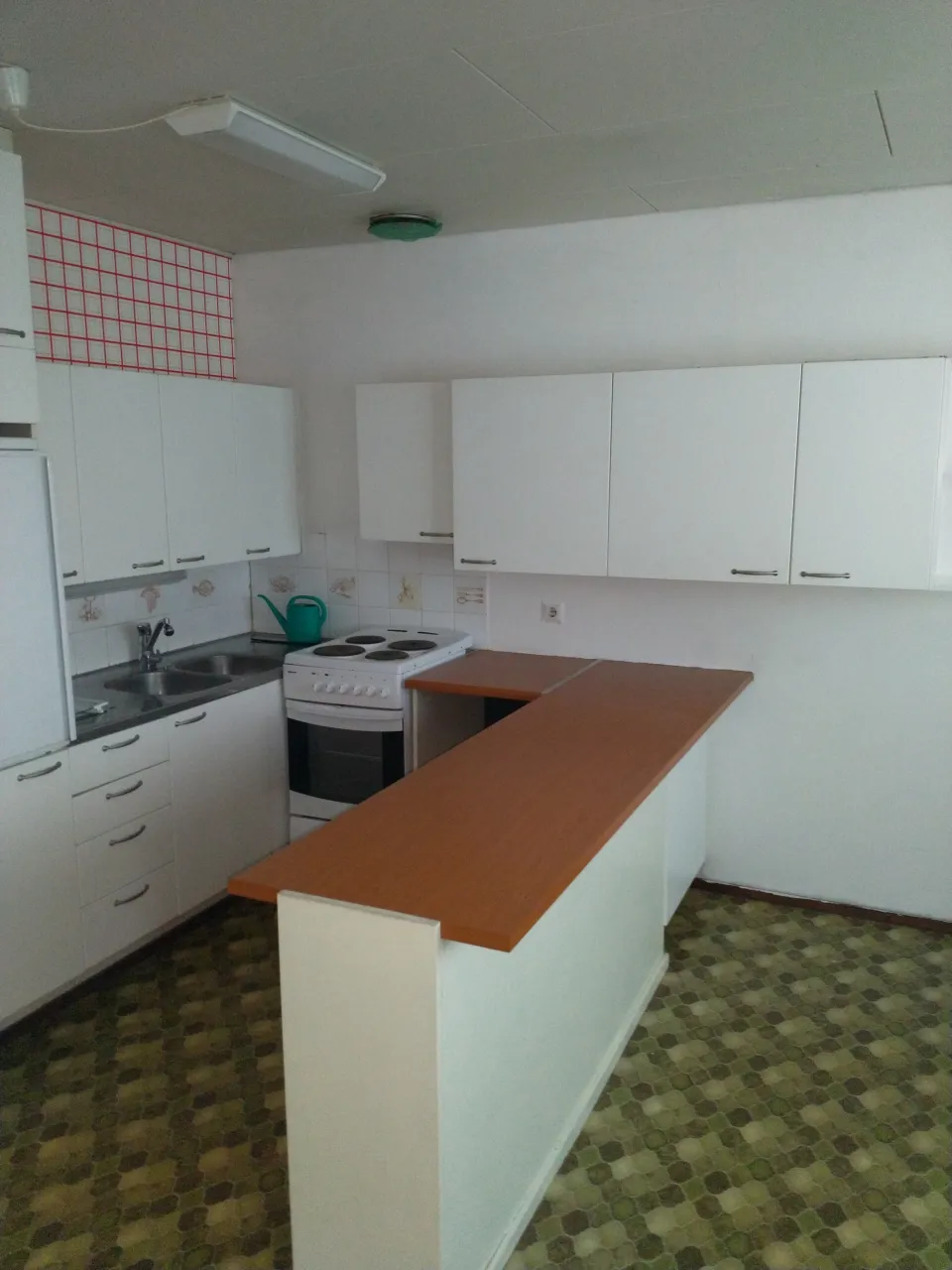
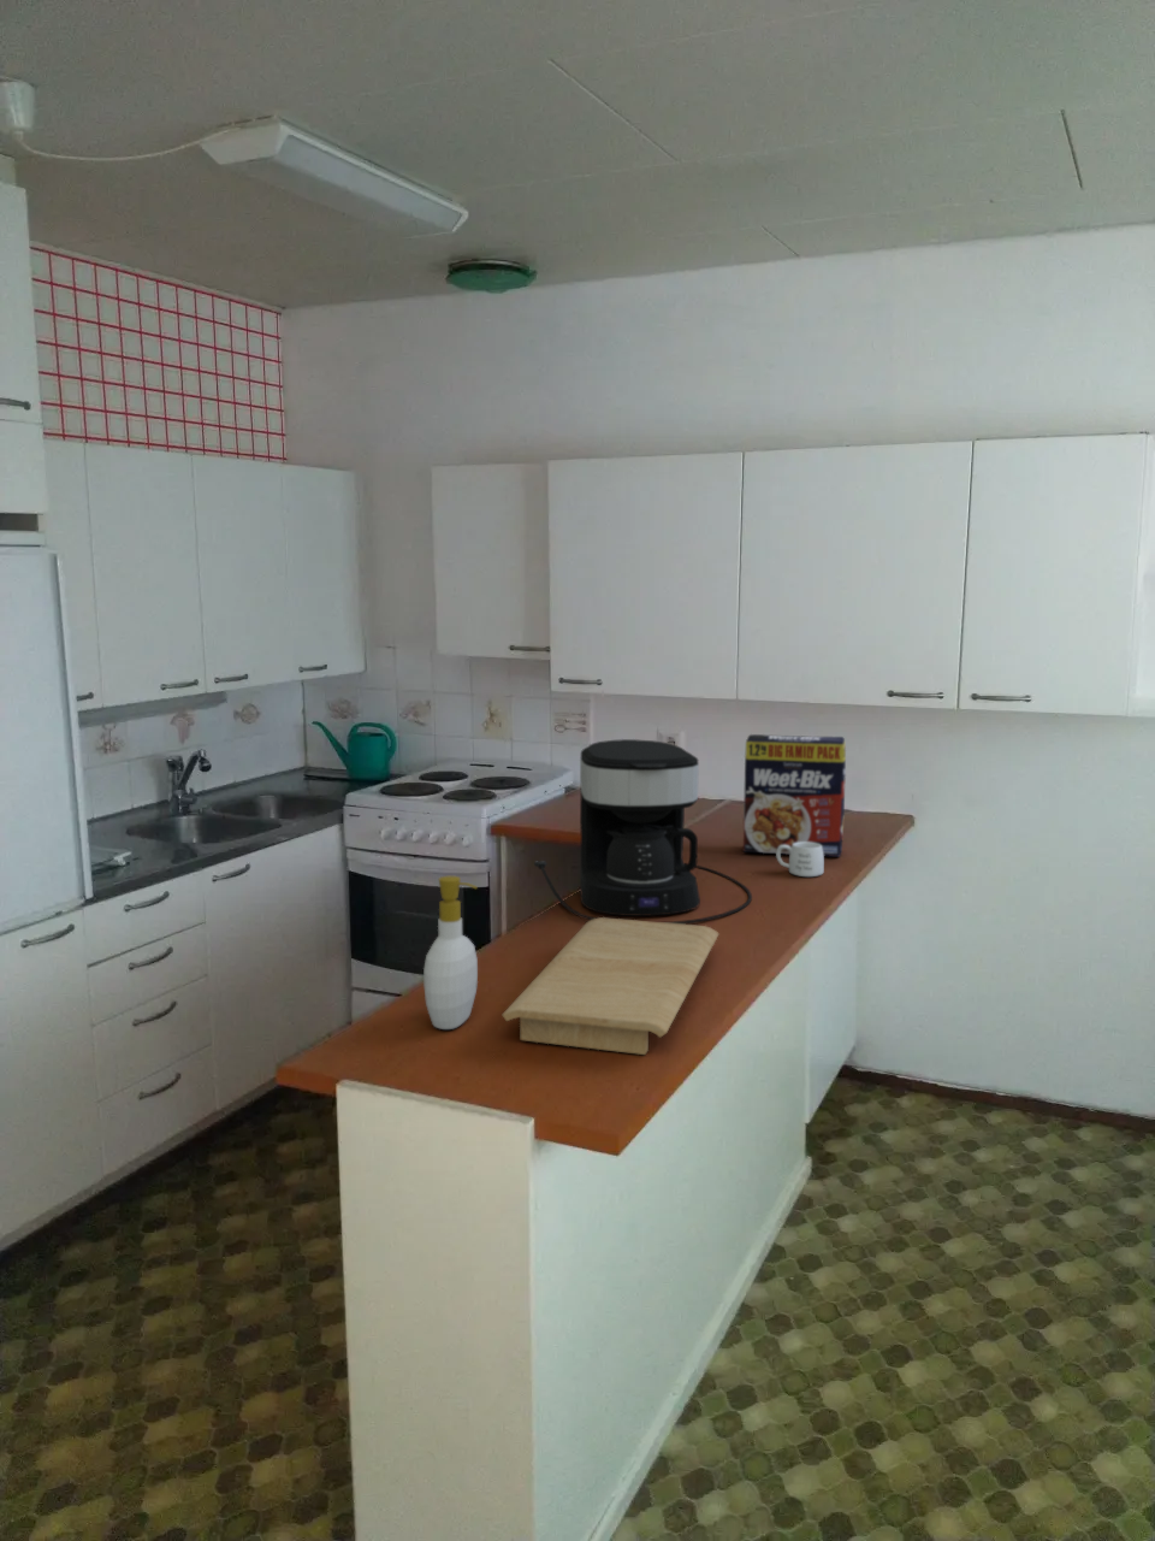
+ mug [775,842,825,877]
+ coffee maker [533,738,753,925]
+ soap bottle [422,875,479,1030]
+ cereal box [742,733,847,858]
+ cutting board [502,916,721,1056]
